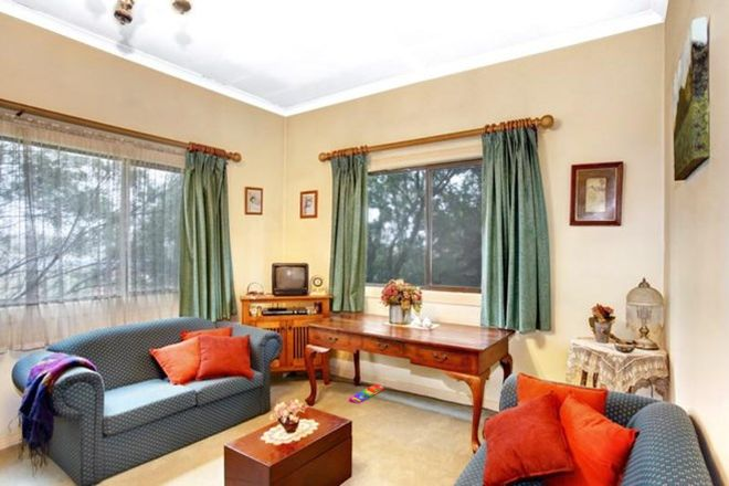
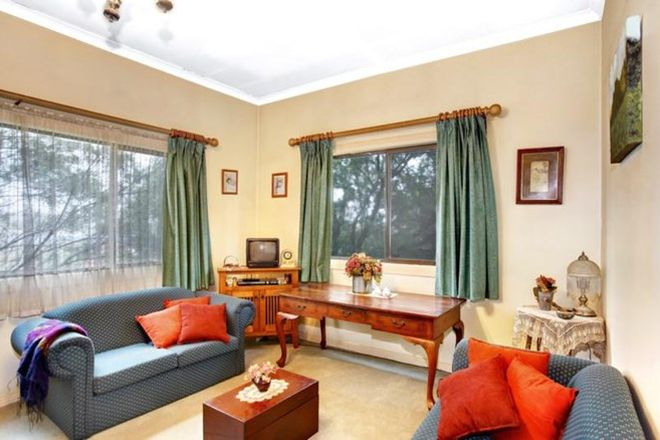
- knob puzzle [348,383,385,404]
